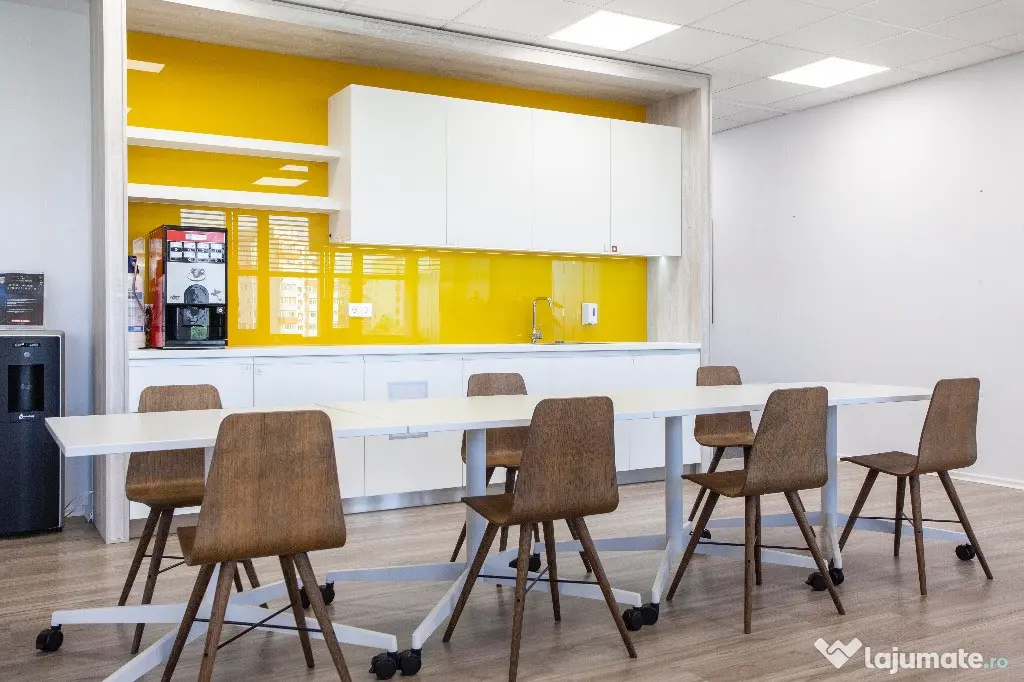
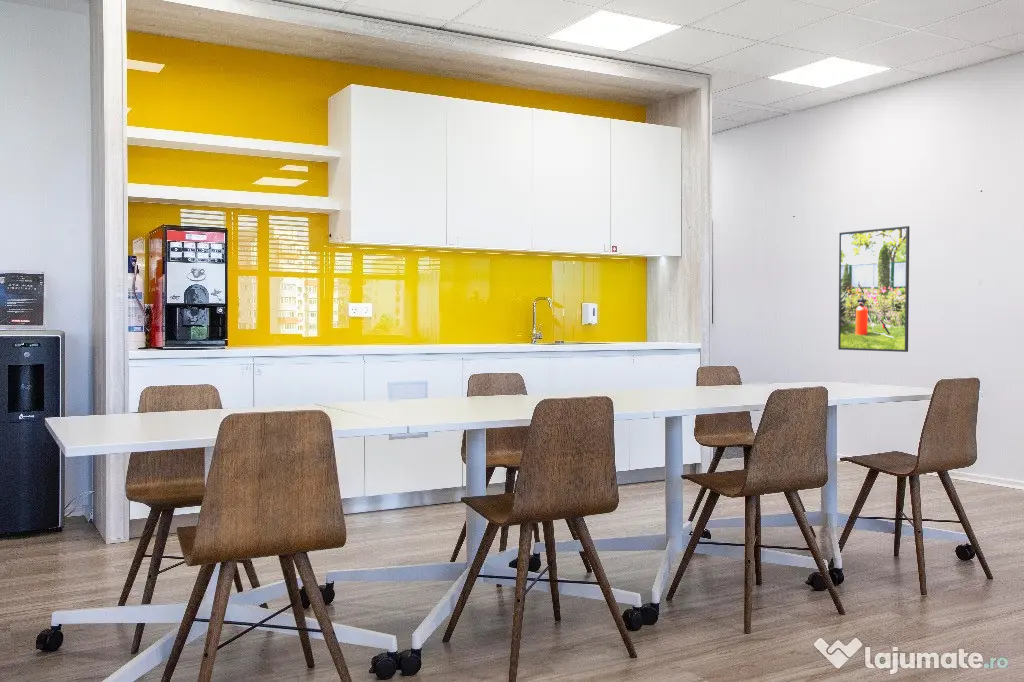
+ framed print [837,225,910,353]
